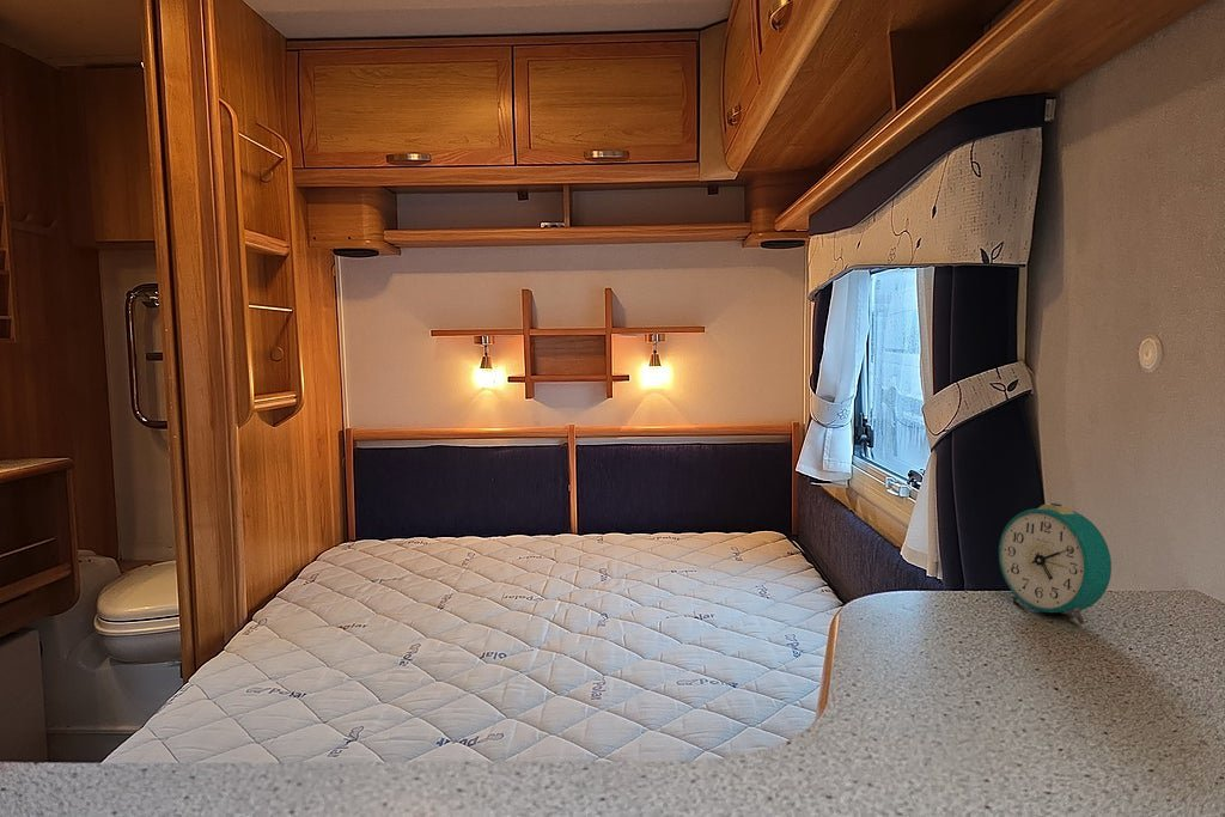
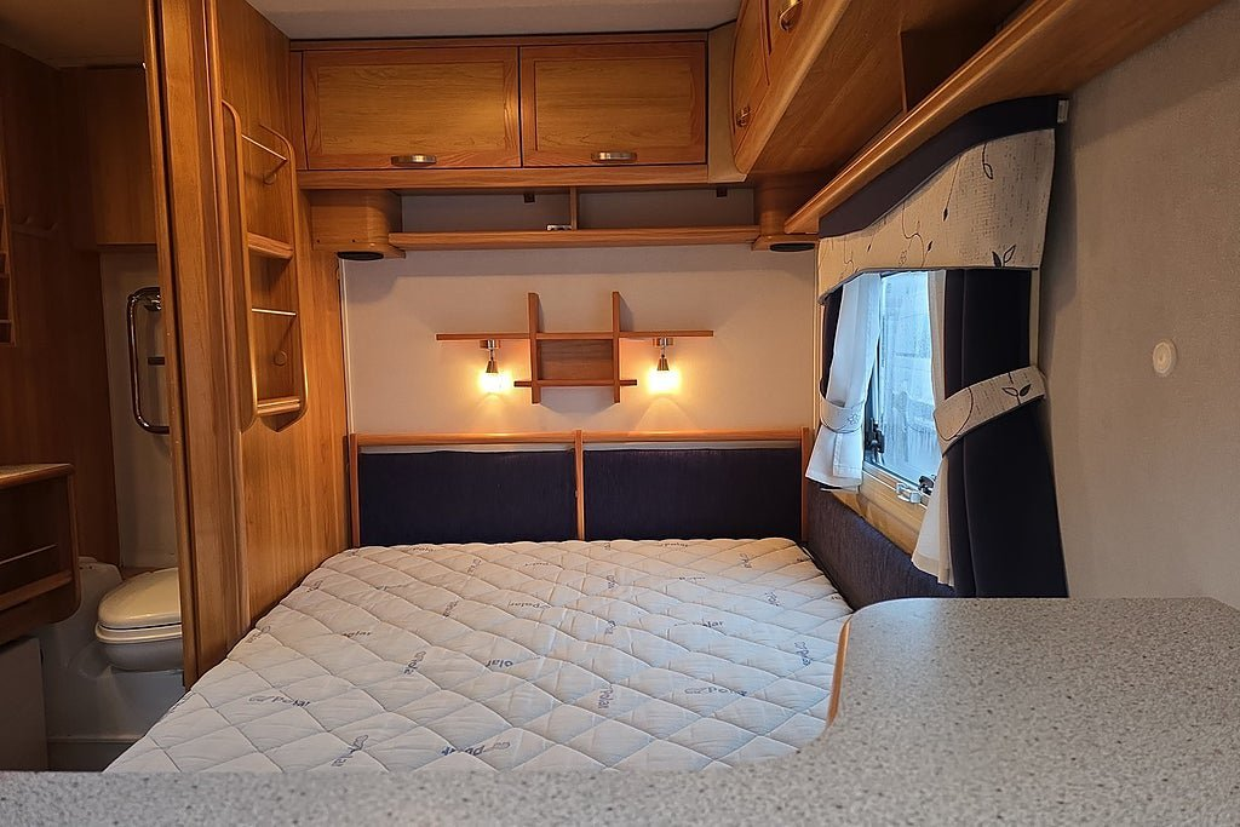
- alarm clock [998,501,1113,626]
